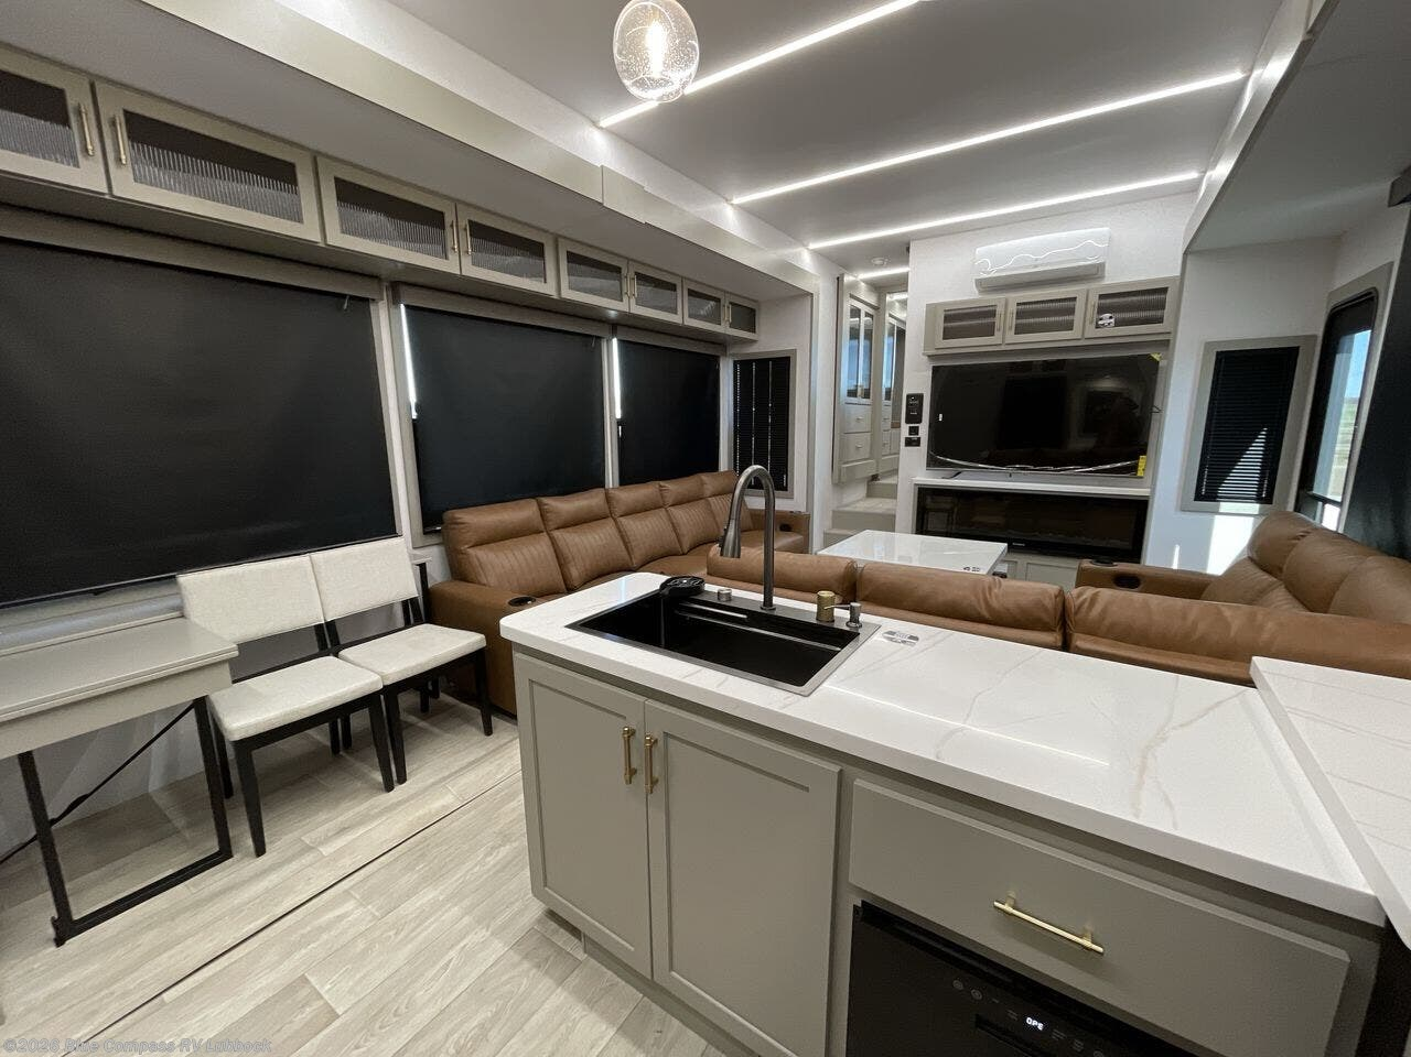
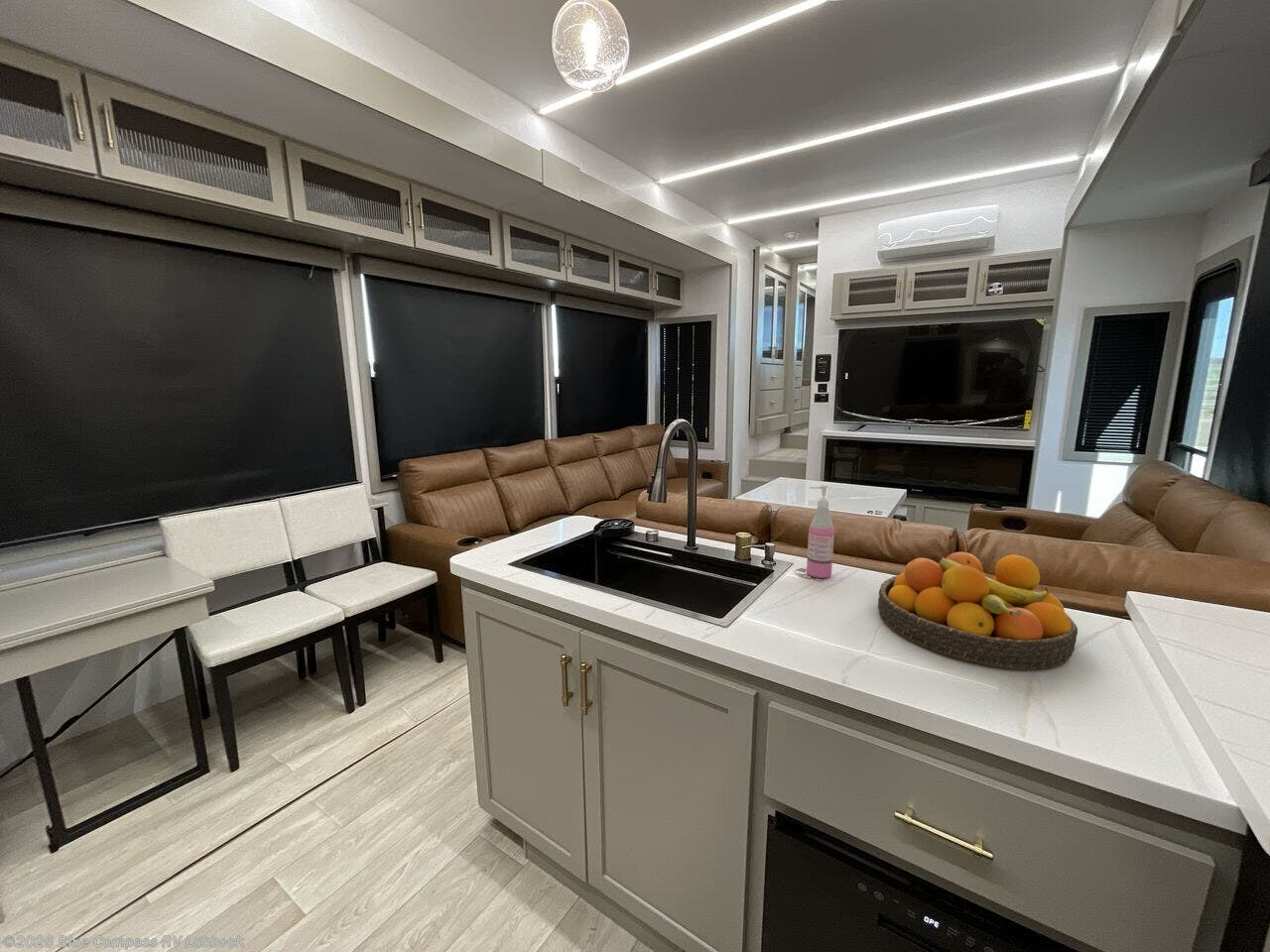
+ fruit bowl [877,551,1079,670]
+ soap dispenser [806,484,835,579]
